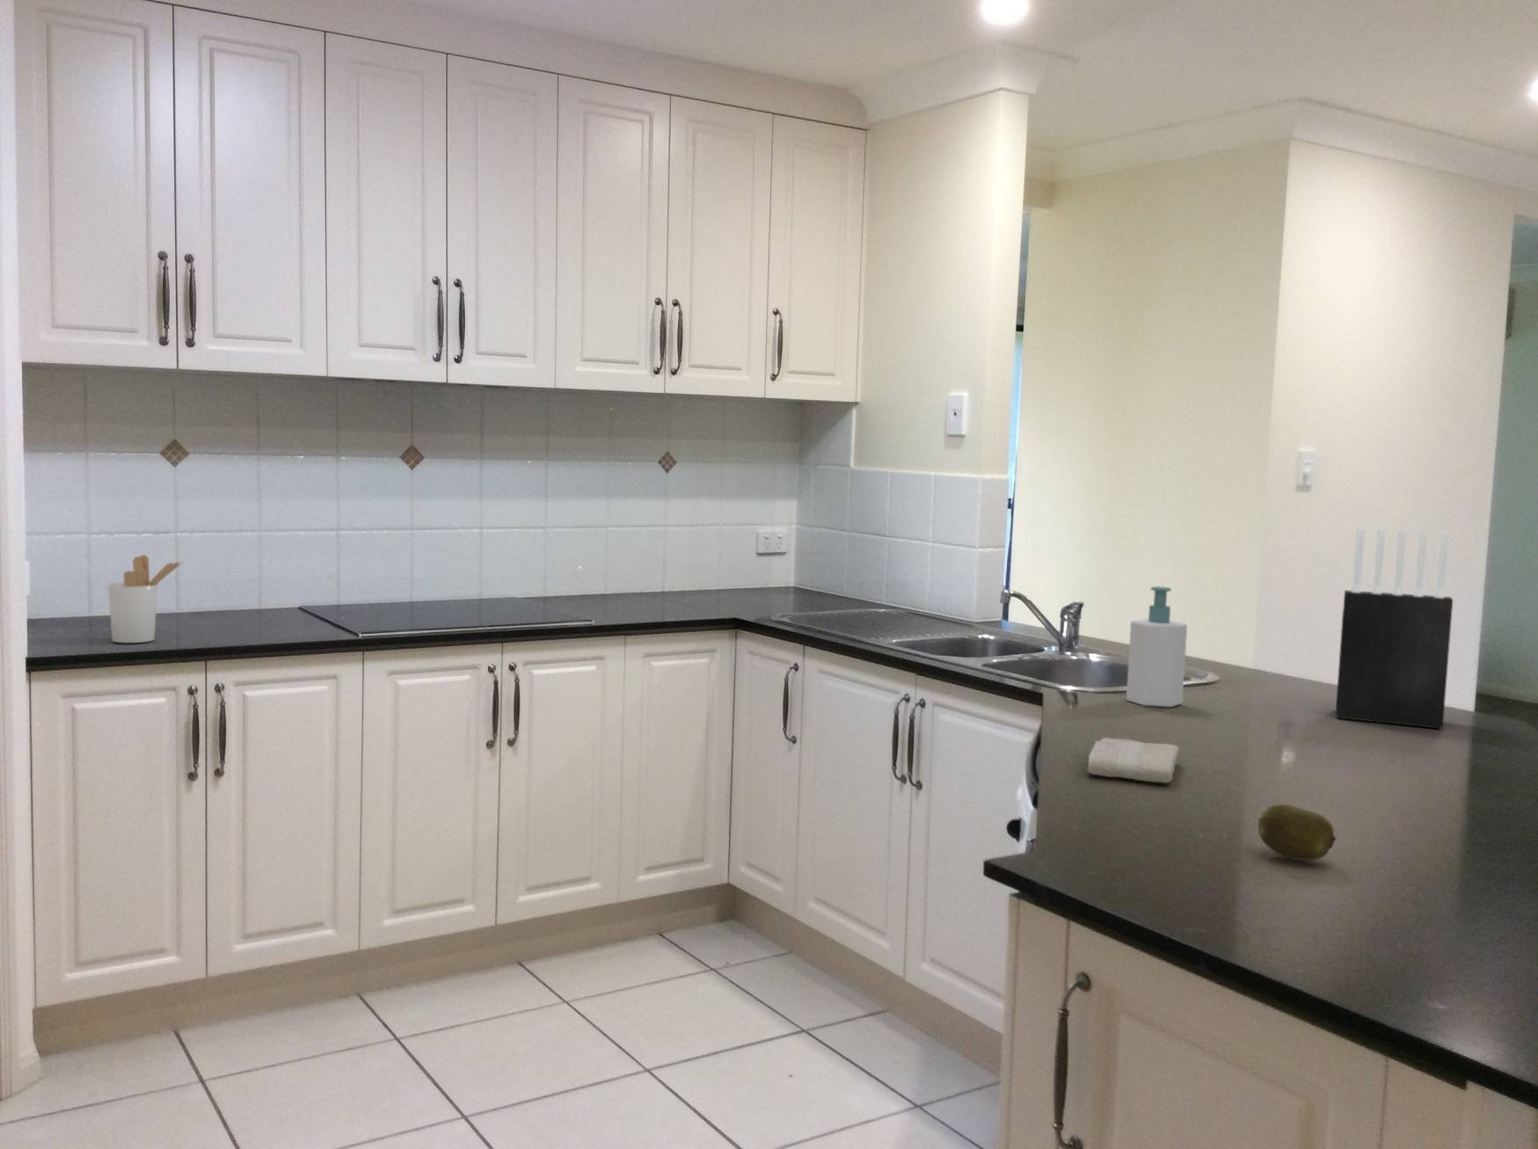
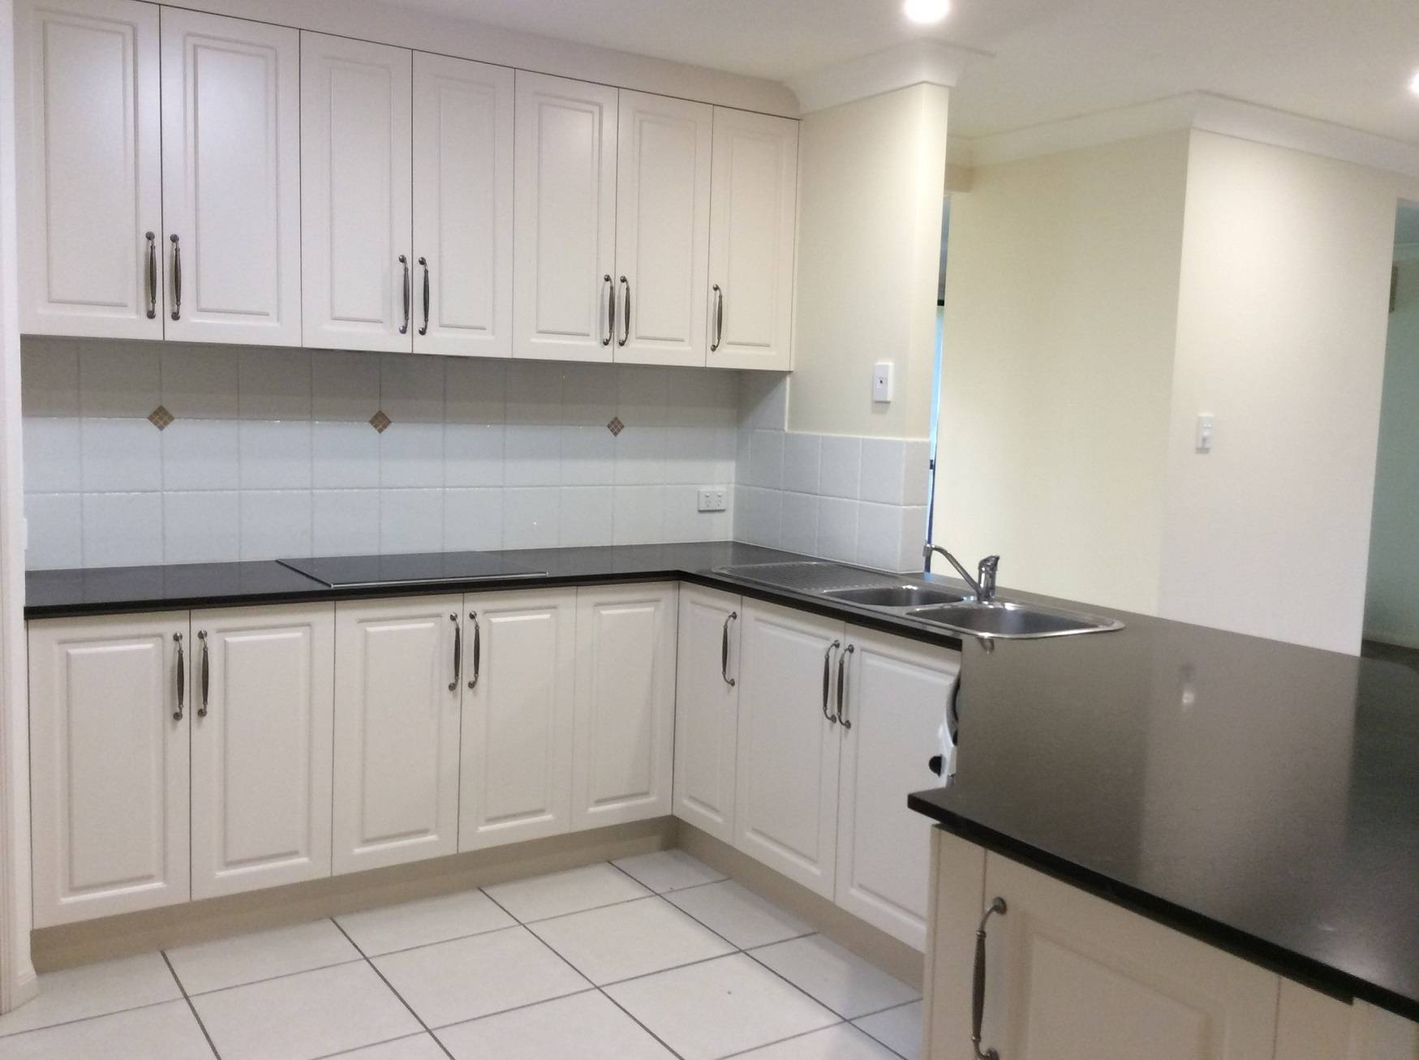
- fruit [1258,804,1338,862]
- washcloth [1086,736,1181,785]
- knife block [1335,527,1453,730]
- utensil holder [107,554,185,643]
- soap bottle [1125,585,1188,708]
